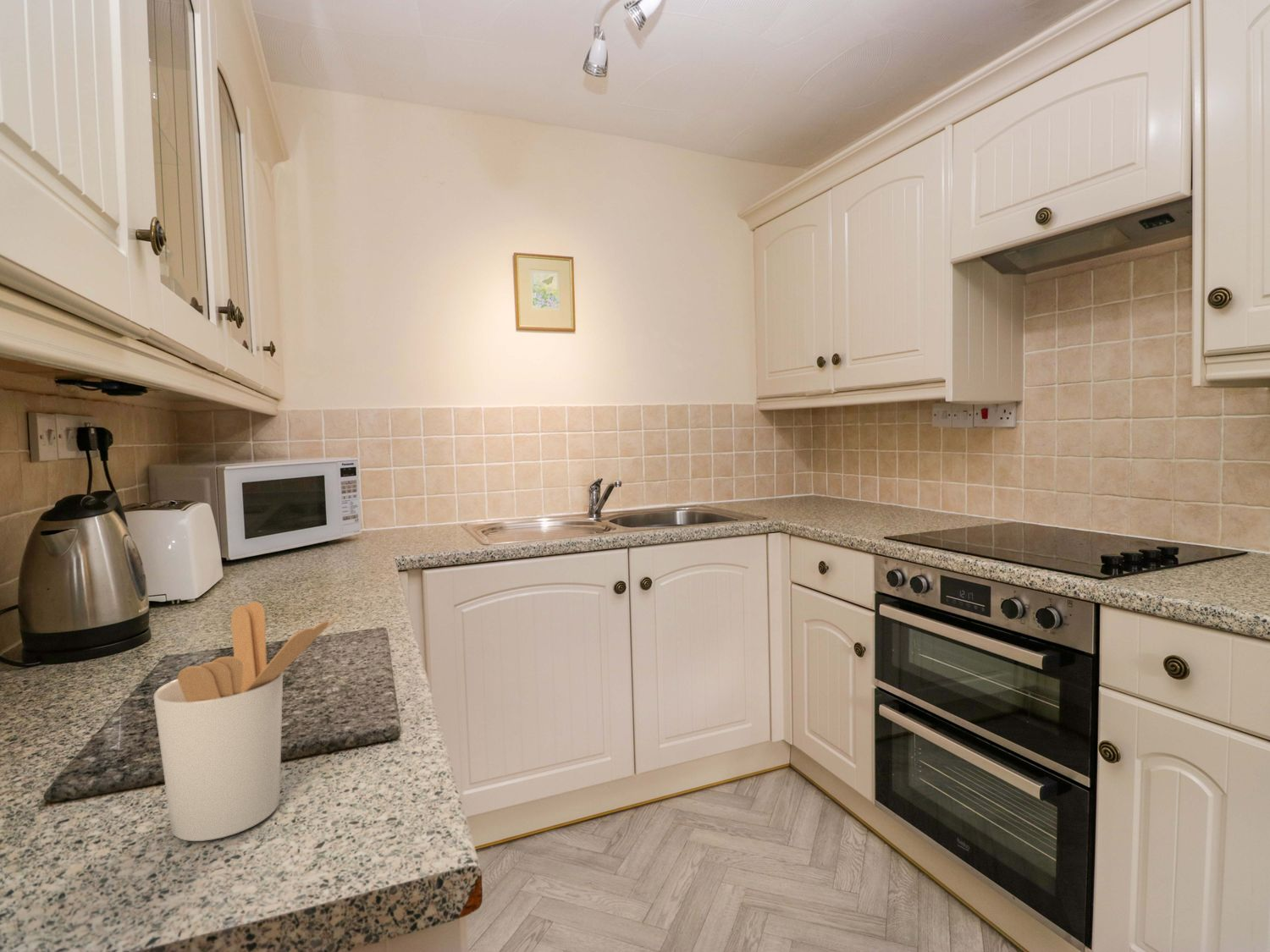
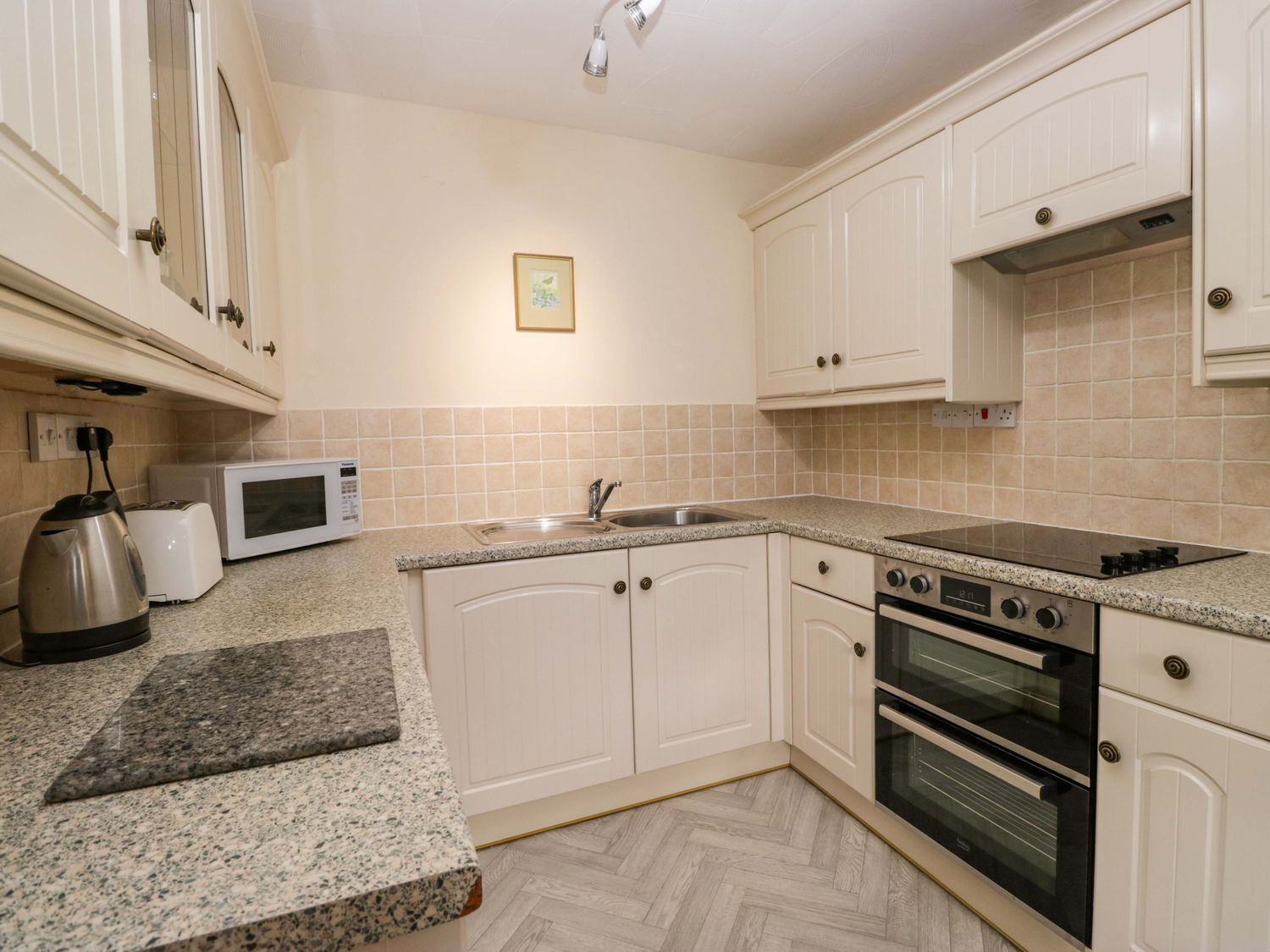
- utensil holder [152,601,342,842]
